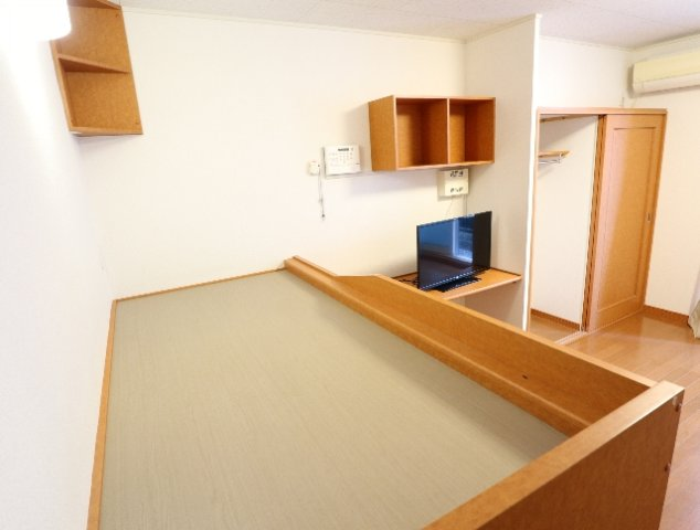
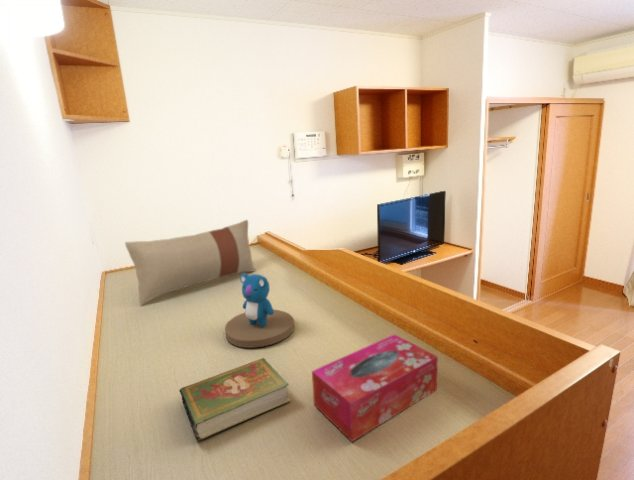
+ tissue box [311,333,439,443]
+ book [178,357,291,442]
+ pillow [124,219,257,305]
+ teddy bear [224,272,295,349]
